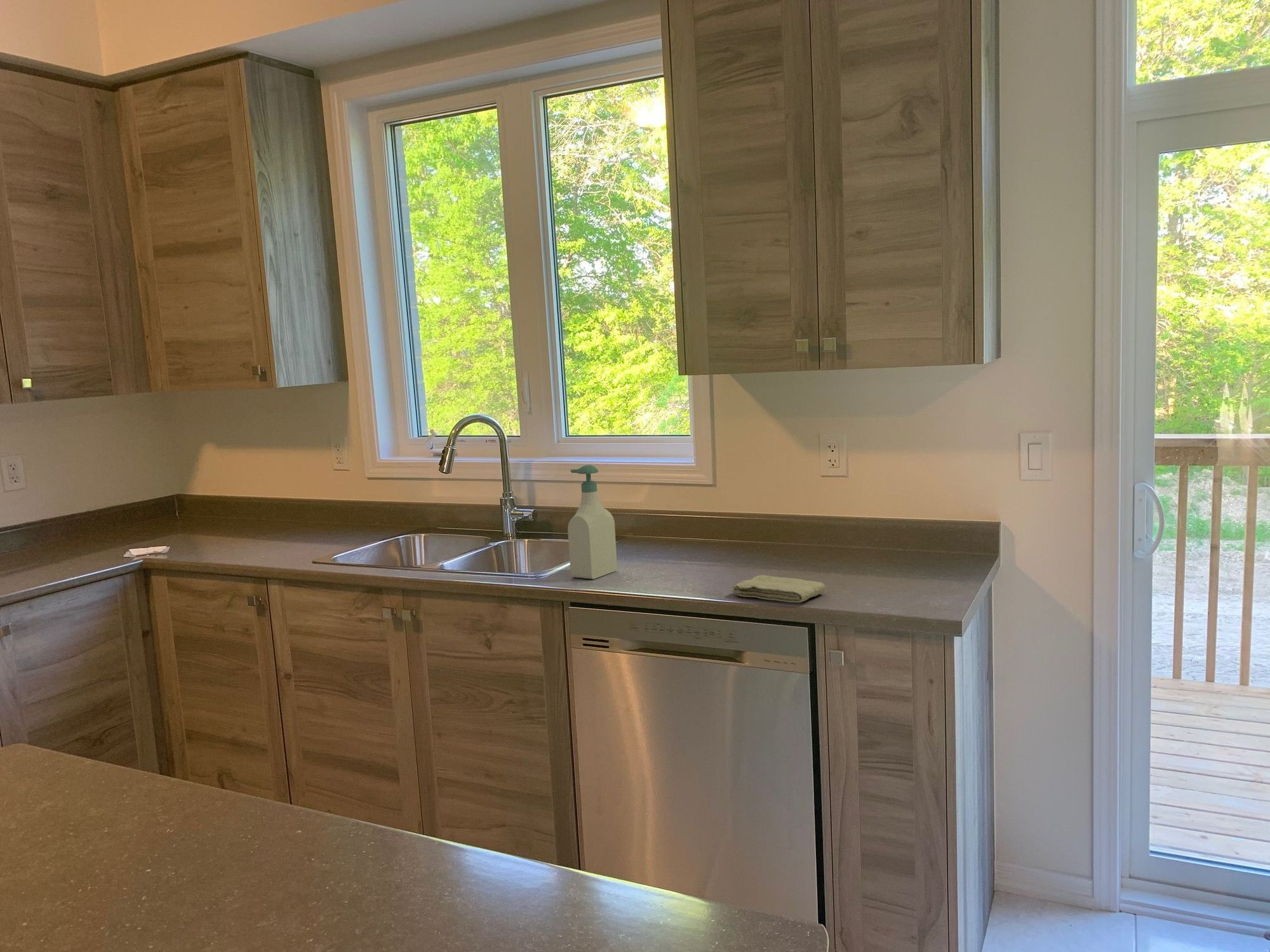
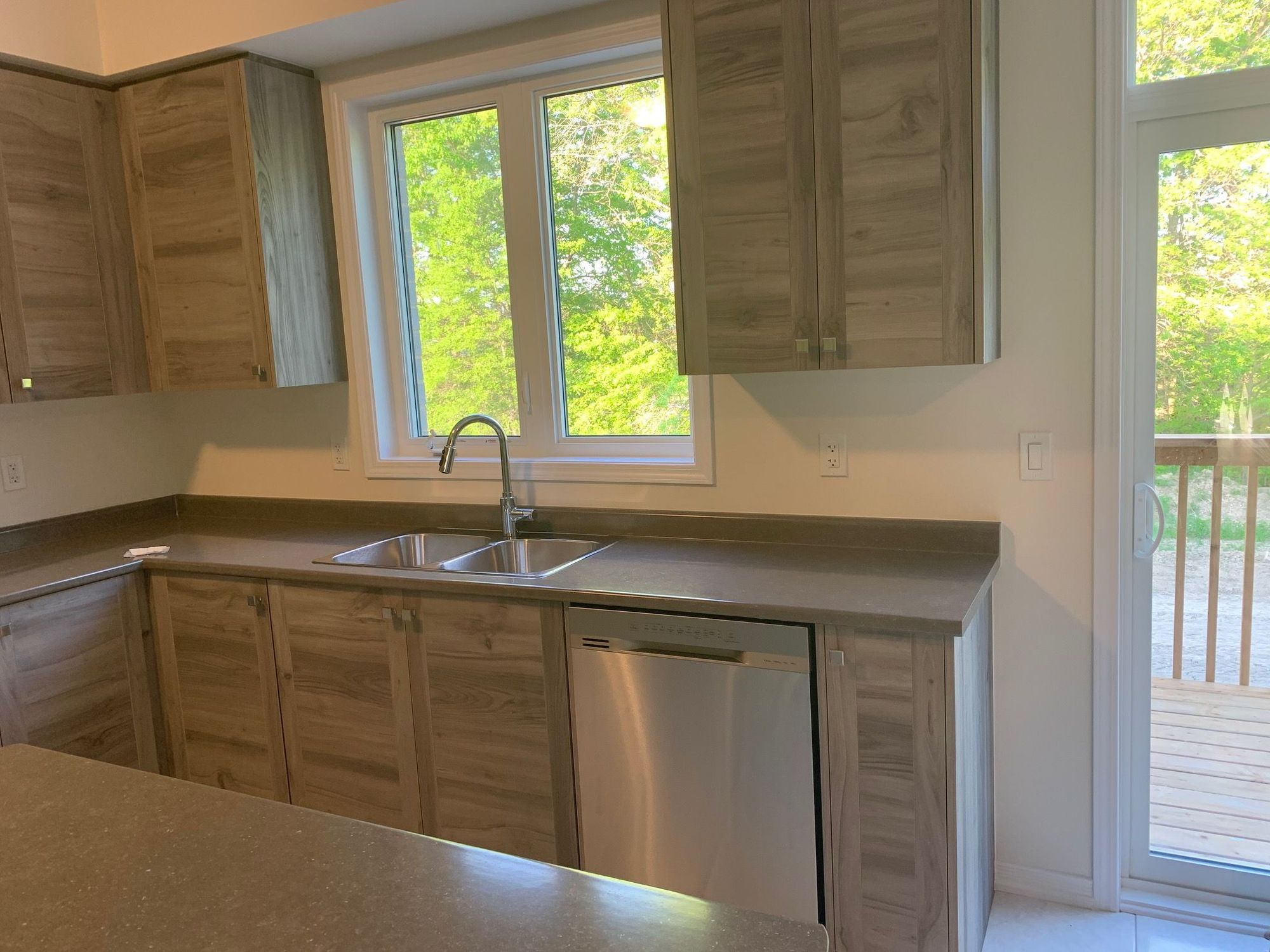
- soap bottle [567,465,618,579]
- washcloth [732,574,827,604]
